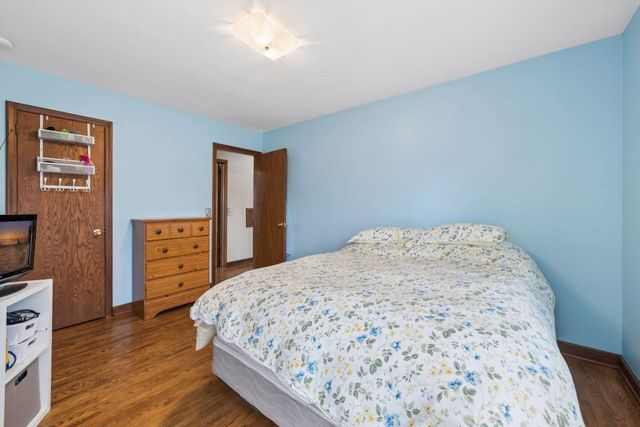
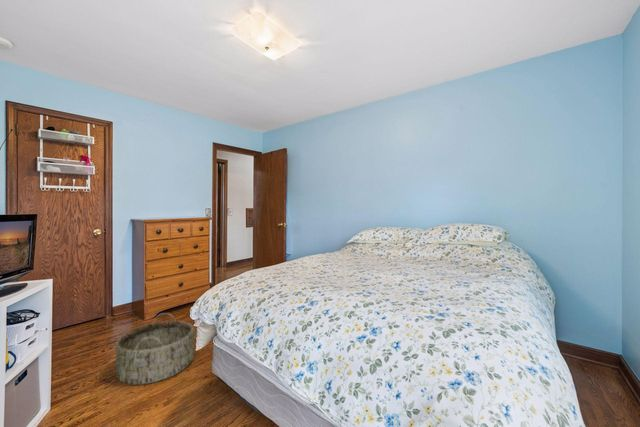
+ basket [115,312,195,386]
